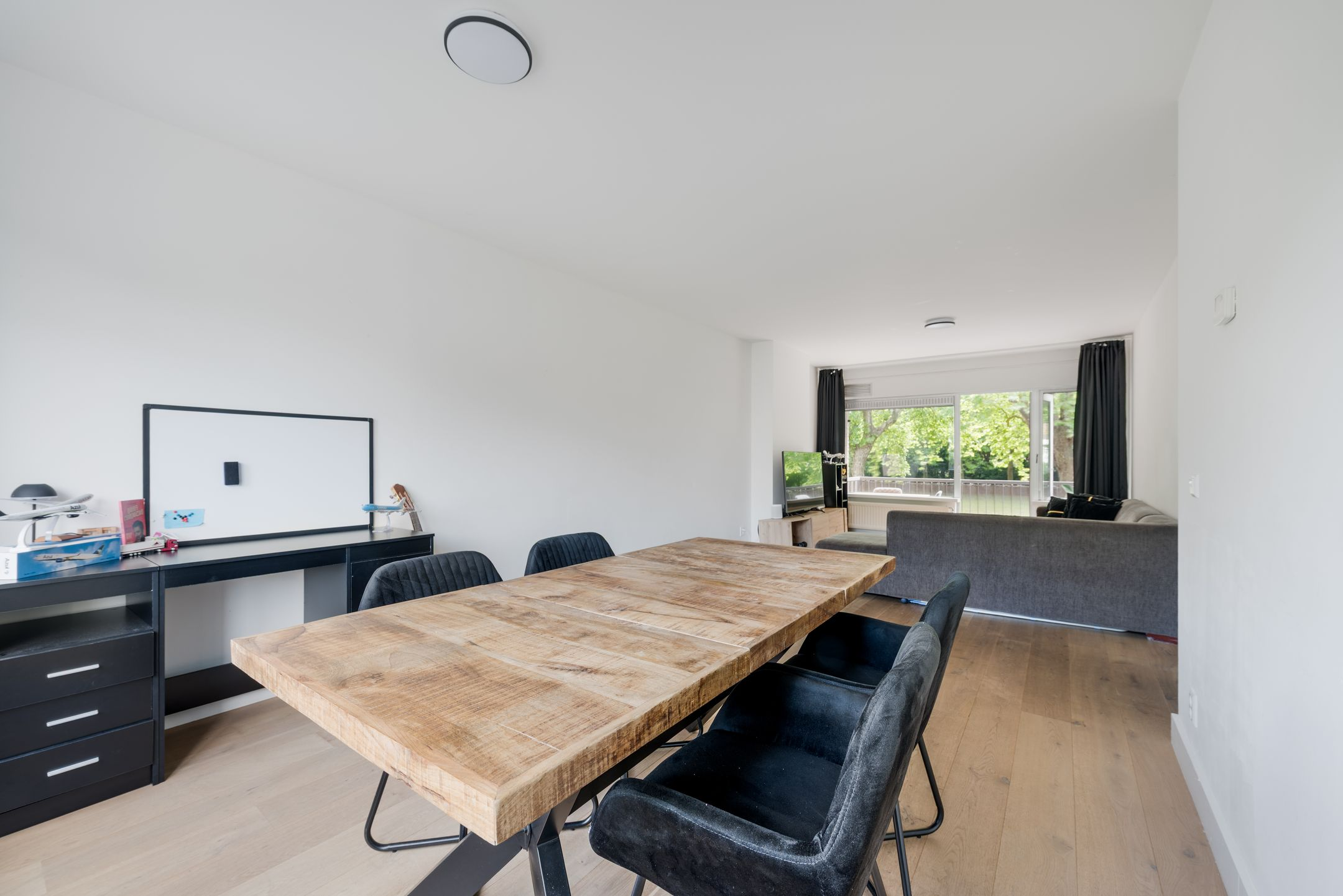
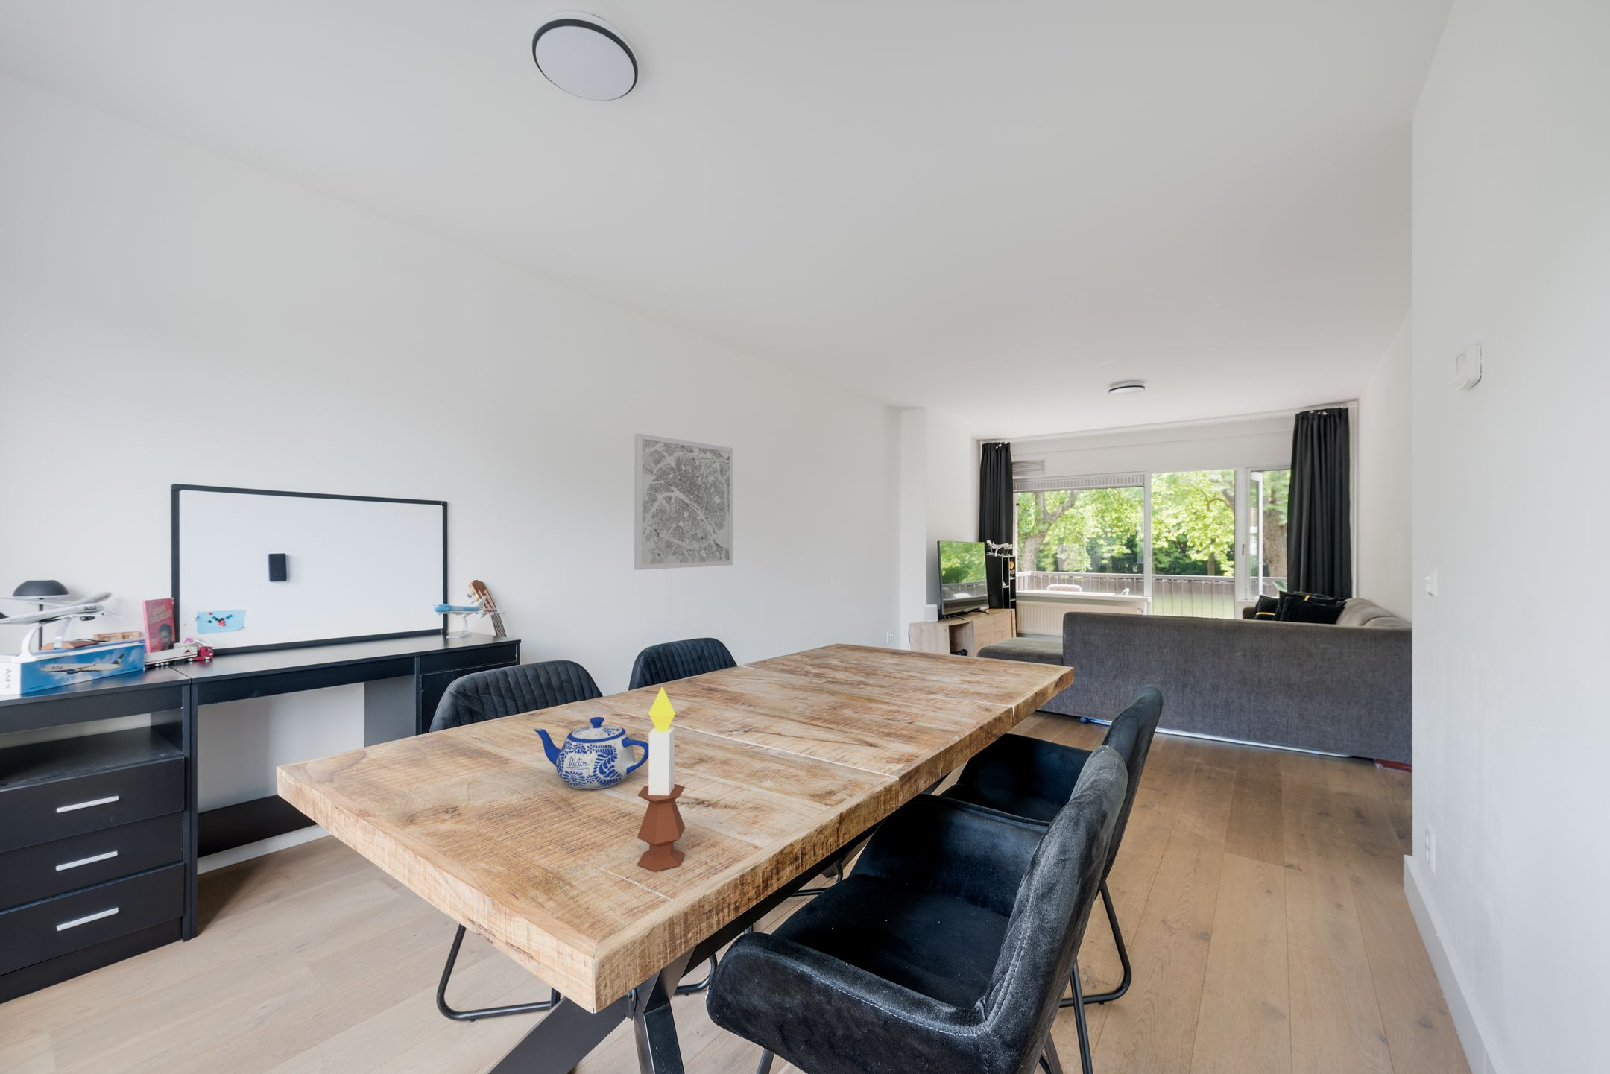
+ candle [637,686,686,871]
+ teapot [533,717,650,790]
+ wall art [633,433,734,571]
